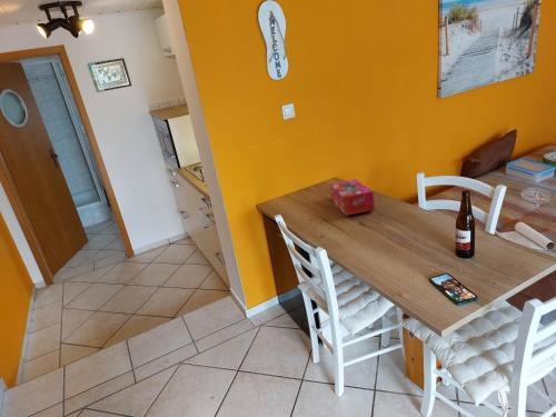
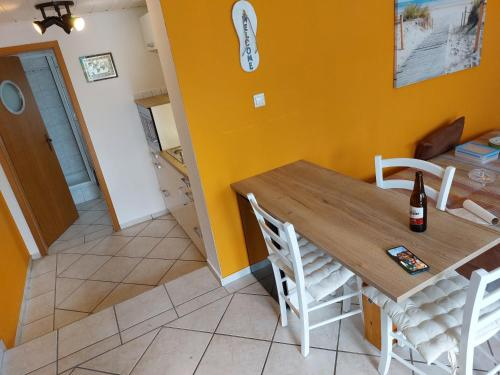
- tissue box [329,178,376,217]
